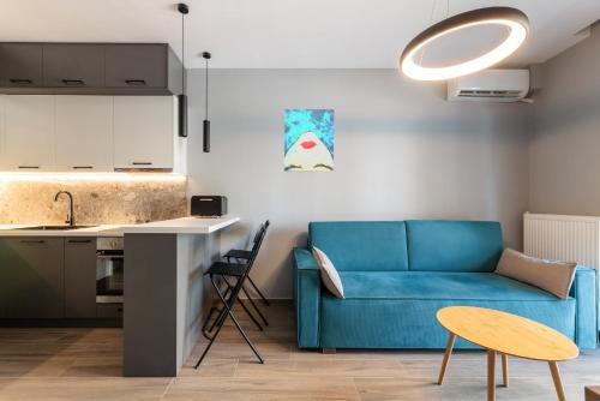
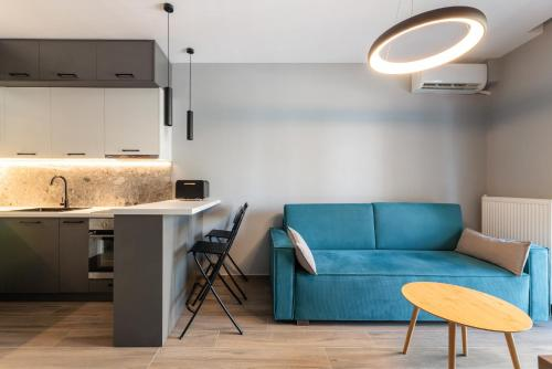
- wall art [283,108,335,173]
